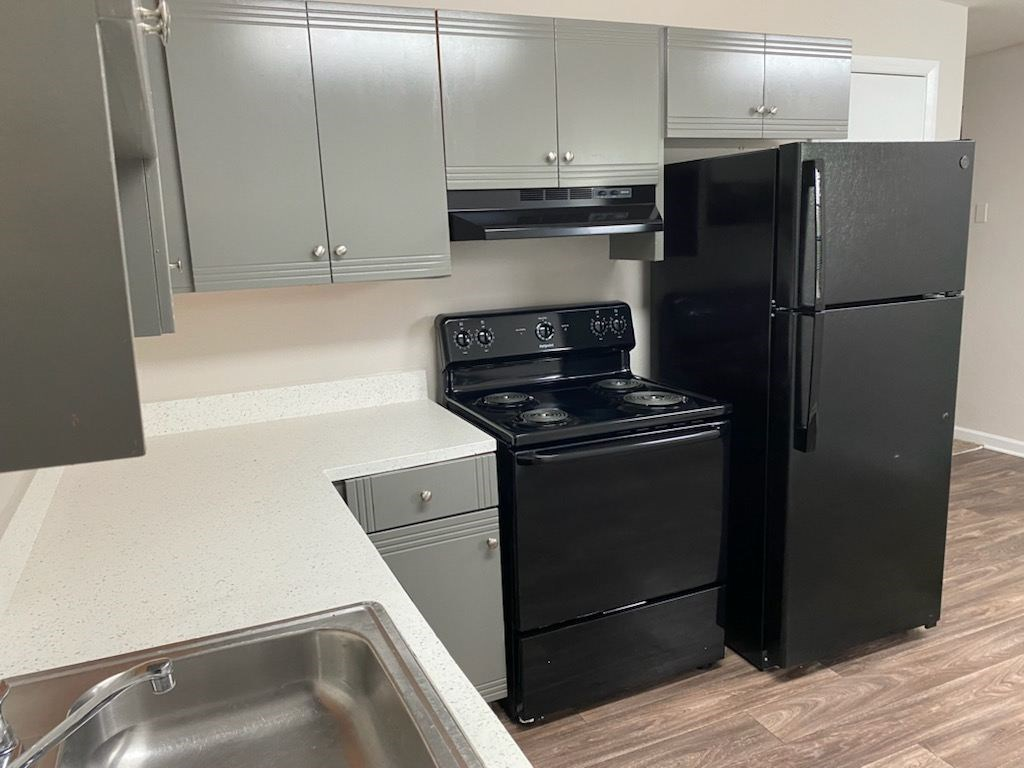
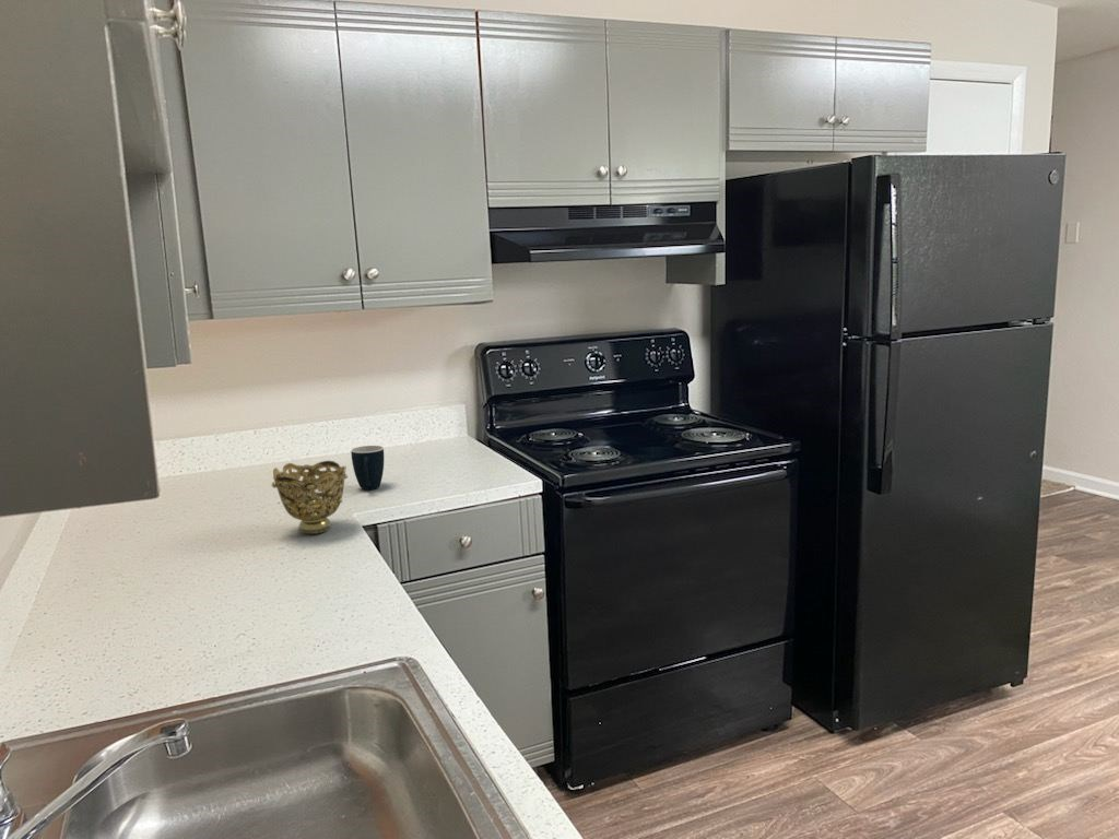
+ decorative bowl [271,460,349,535]
+ mug [350,445,385,491]
